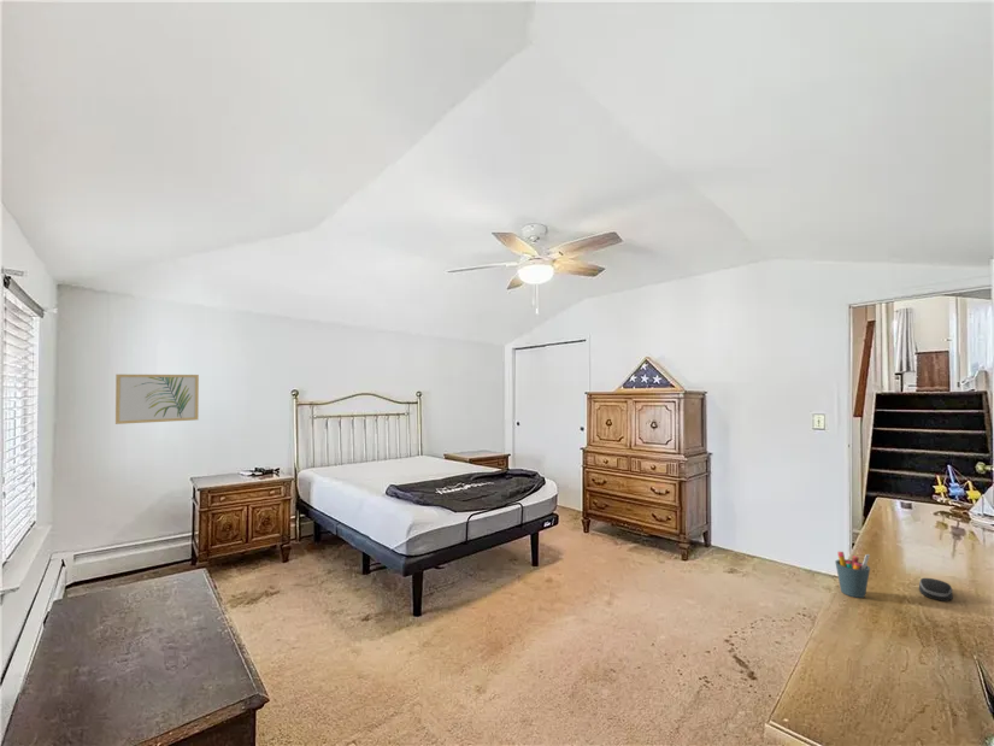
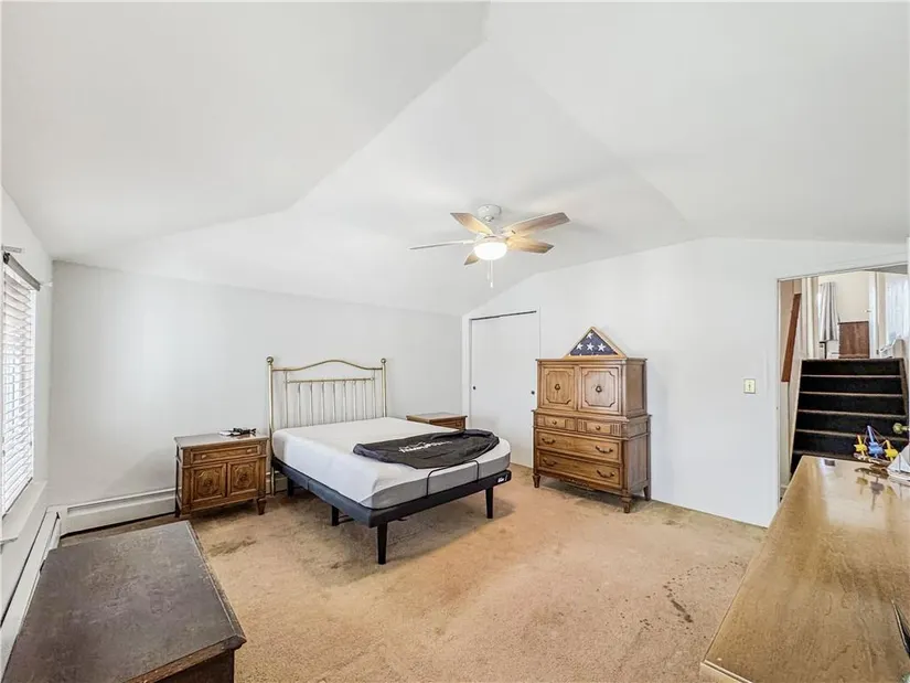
- computer mouse [918,577,954,603]
- wall art [114,374,200,425]
- pen holder [834,551,871,599]
